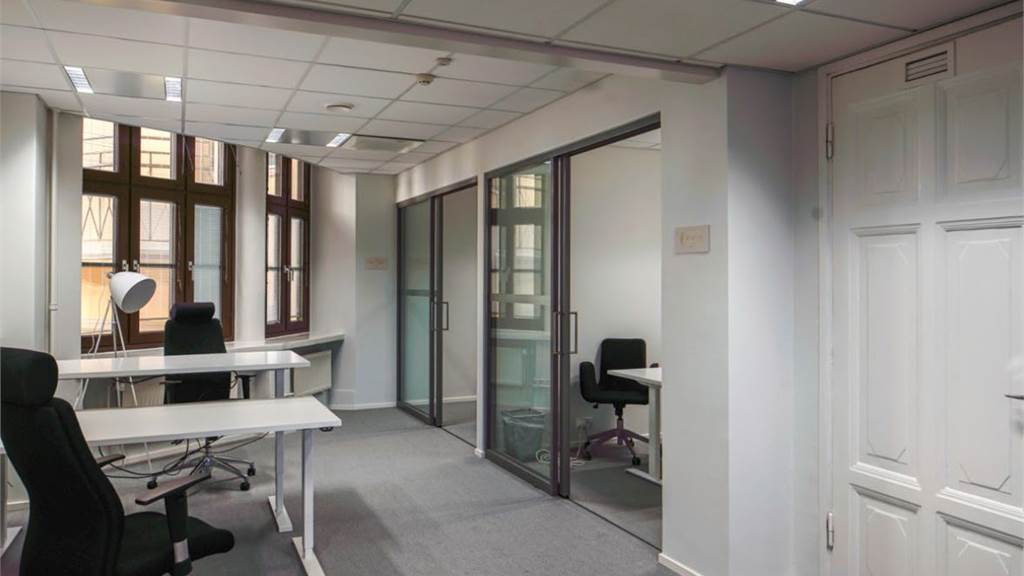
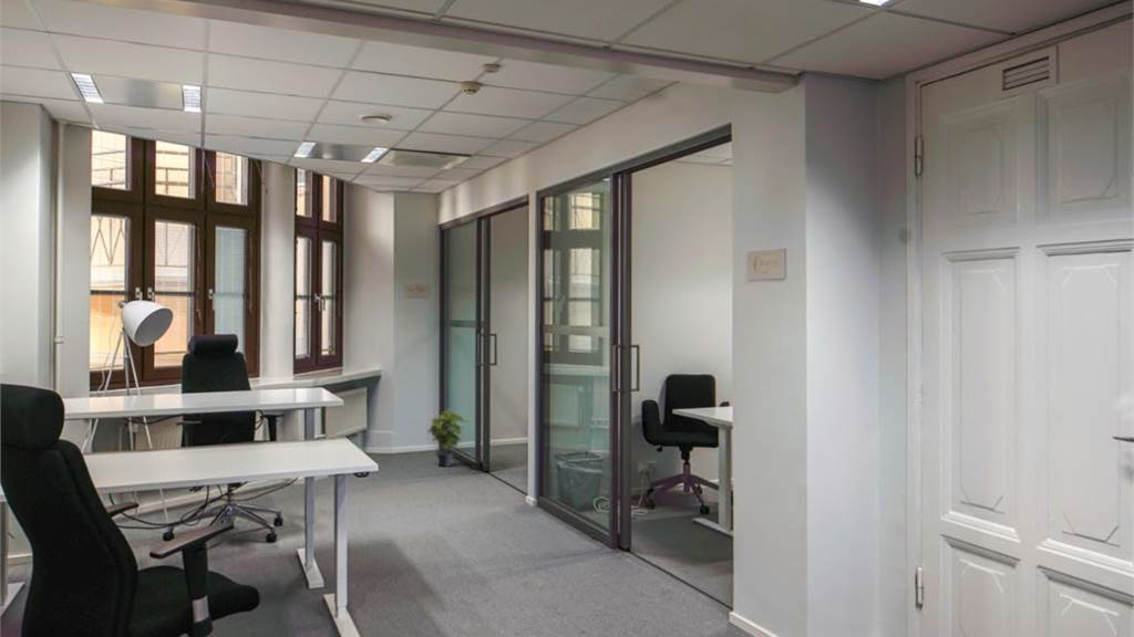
+ potted plant [426,407,468,468]
